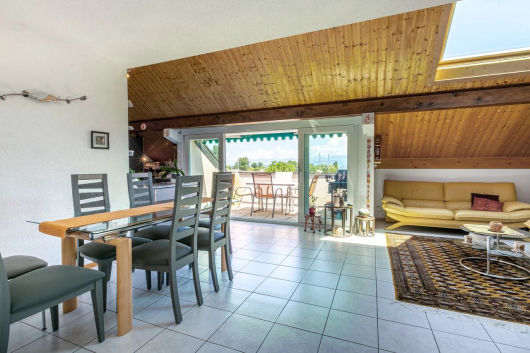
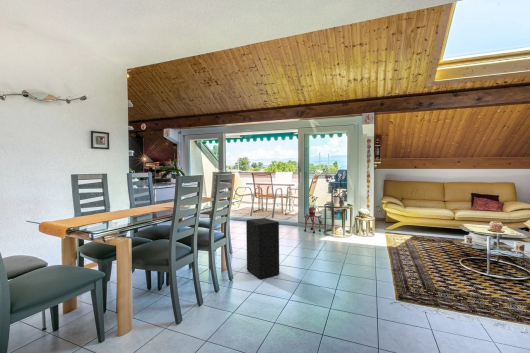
+ speaker [245,217,280,280]
